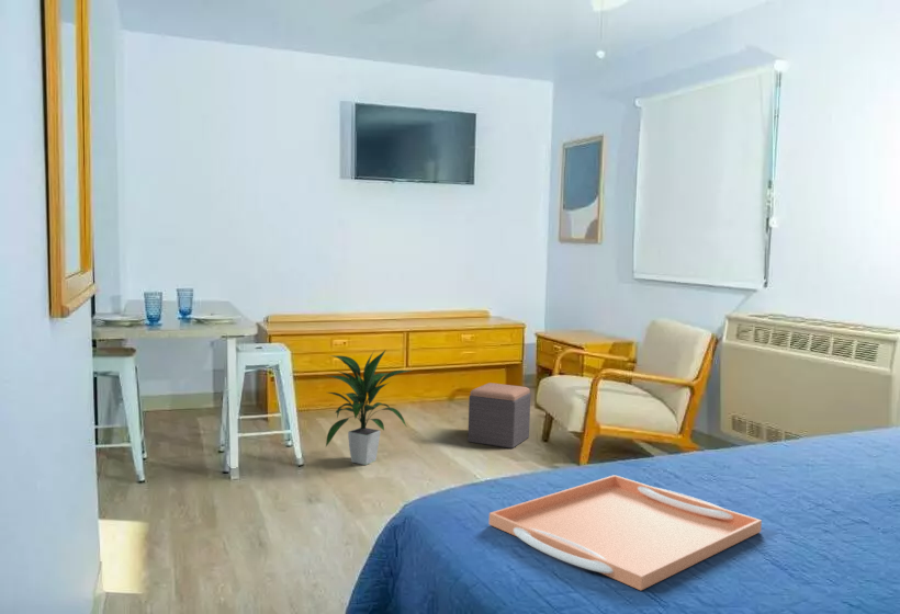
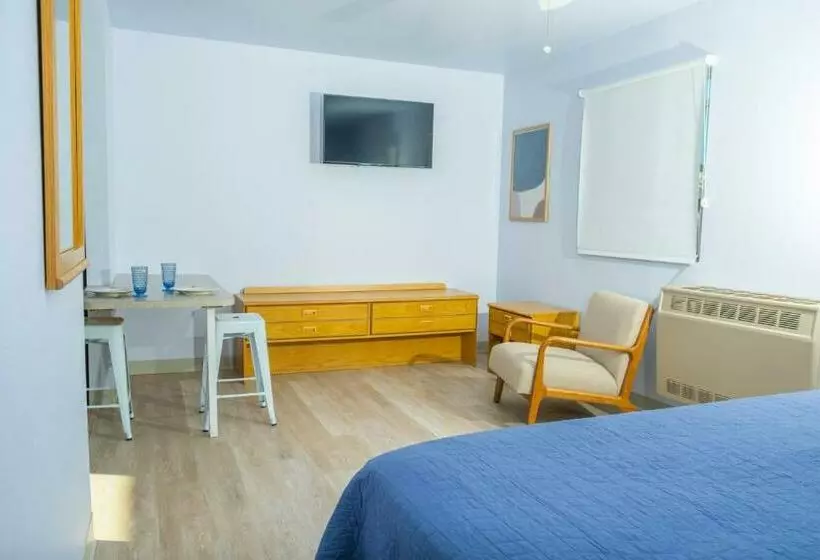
- footstool [466,382,531,450]
- indoor plant [324,350,412,466]
- serving tray [488,474,763,591]
